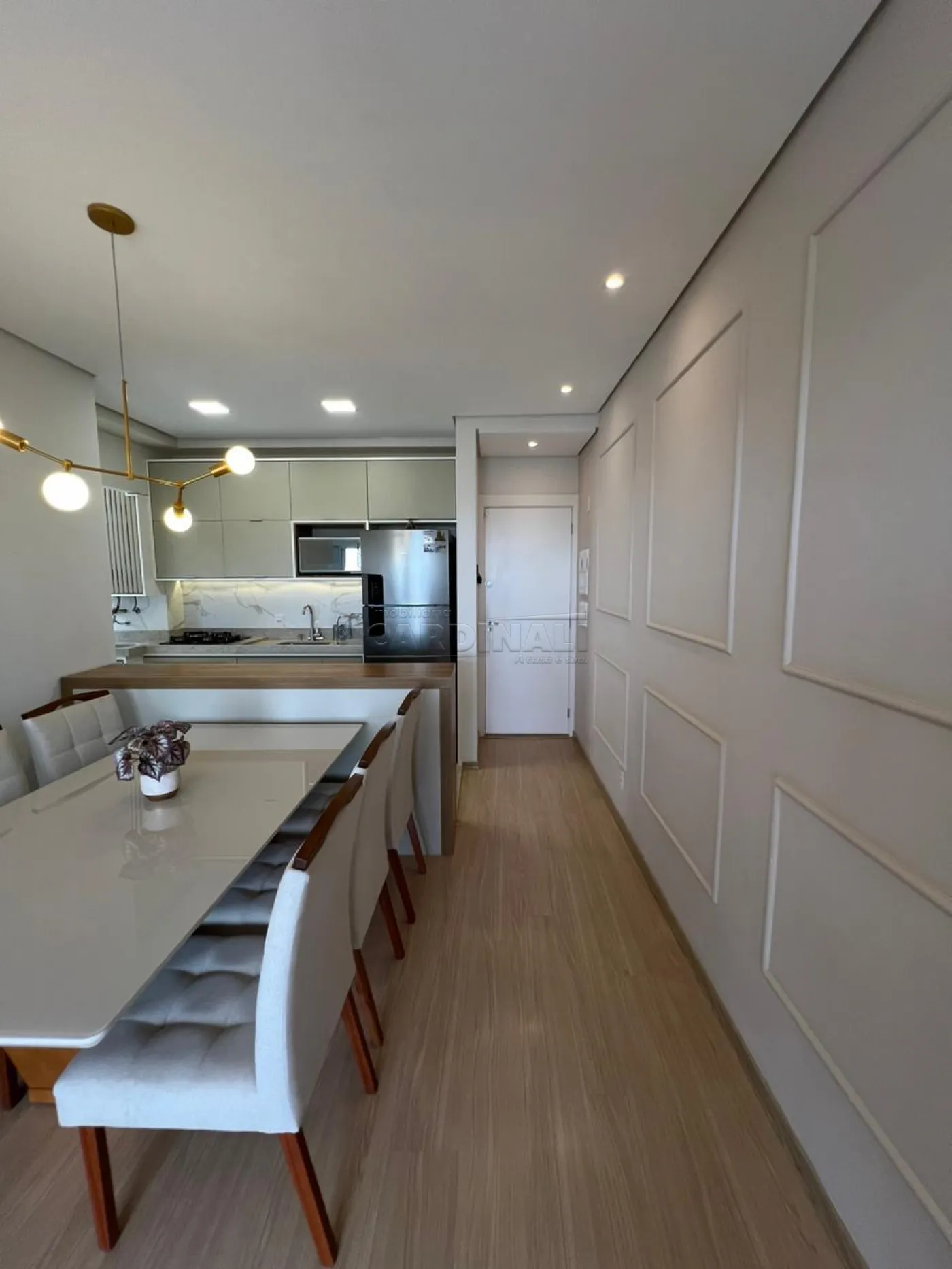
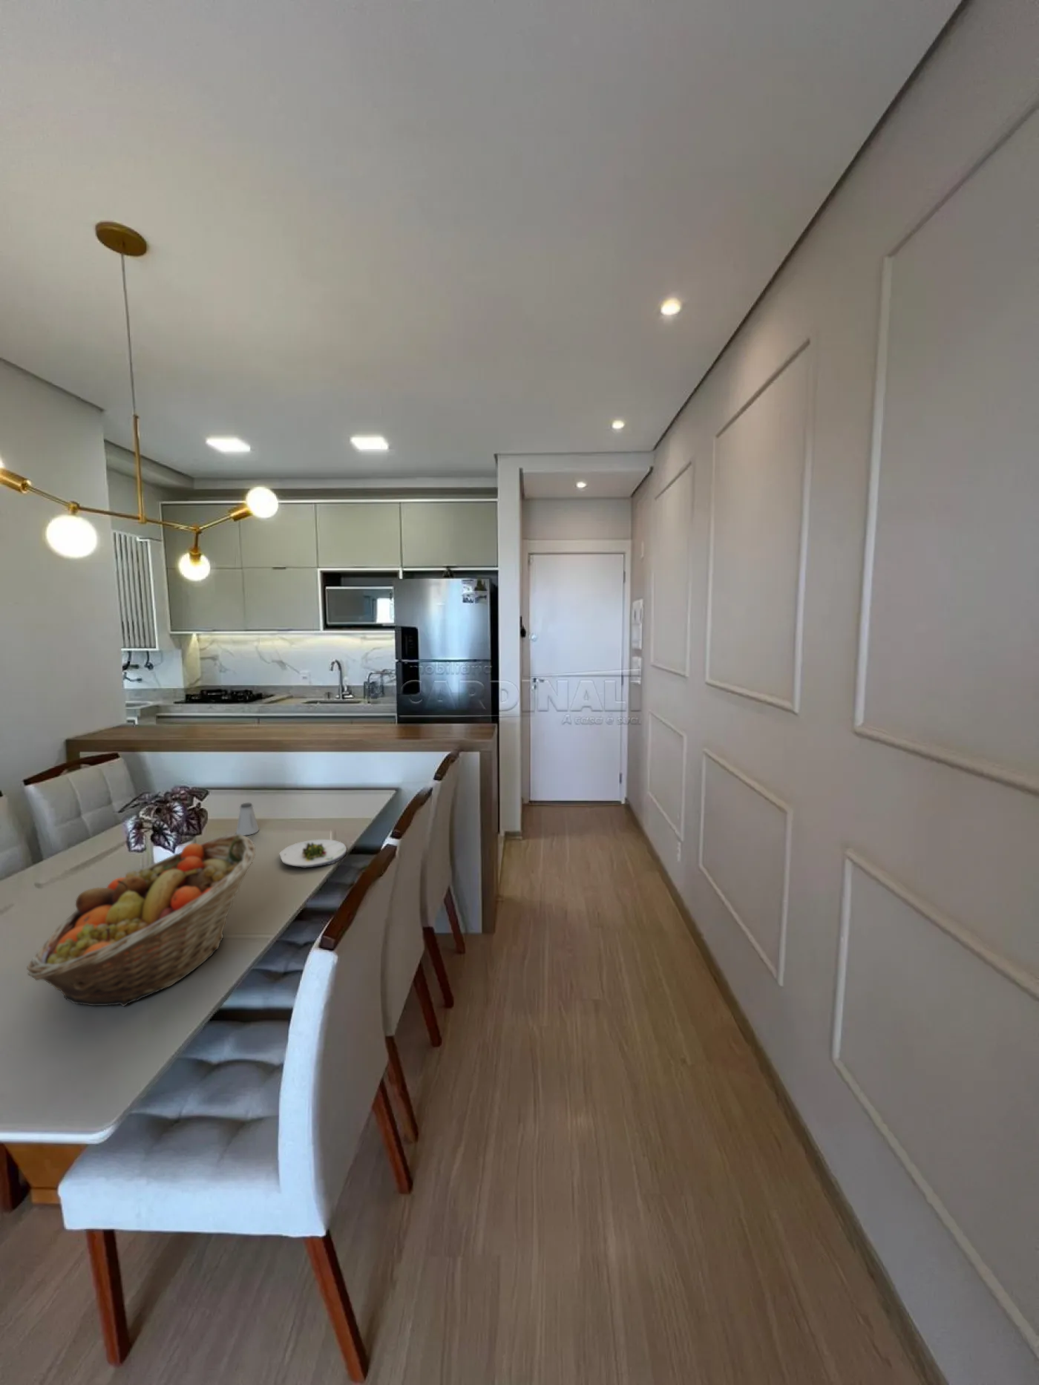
+ salad plate [278,838,347,869]
+ saltshaker [236,802,260,836]
+ fruit basket [26,834,256,1007]
